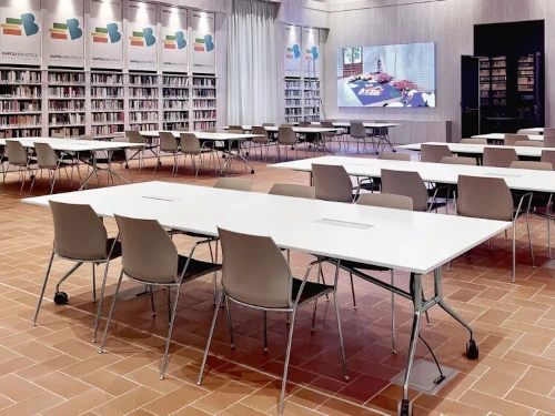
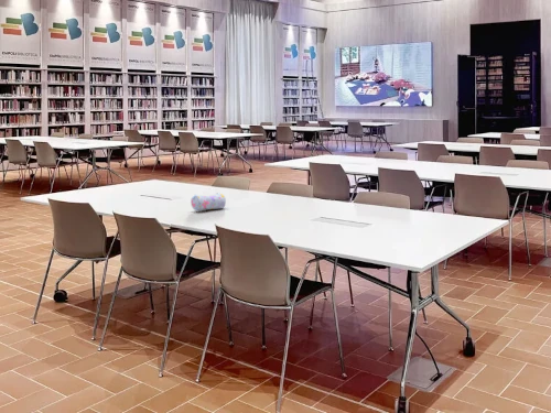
+ pencil case [190,192,227,211]
